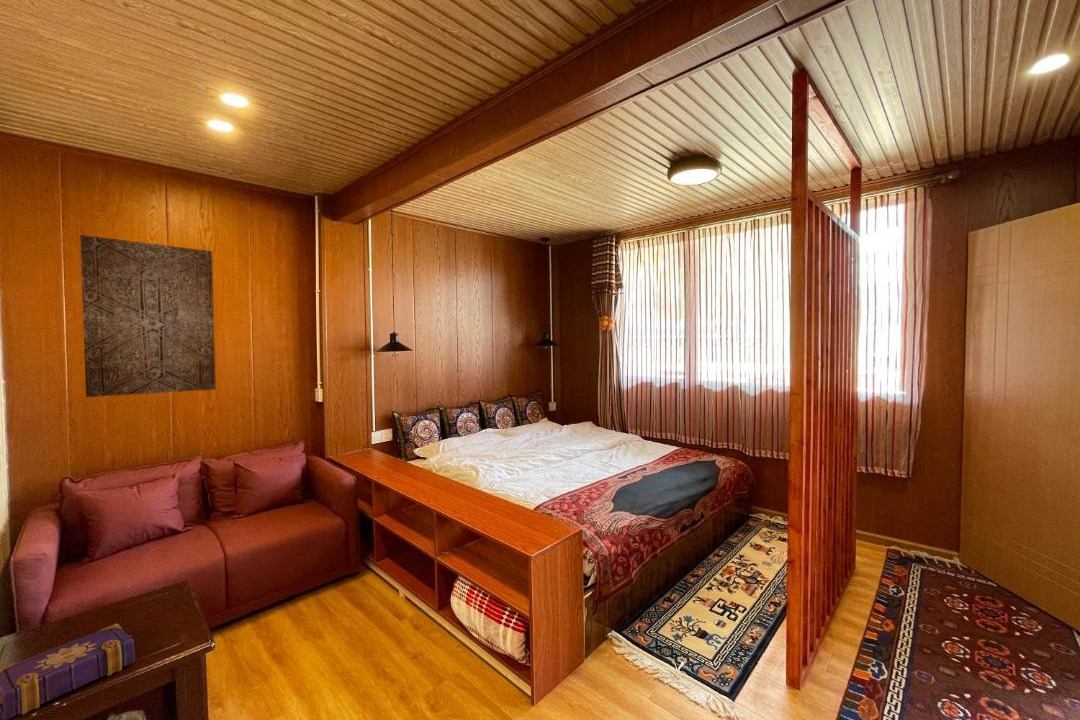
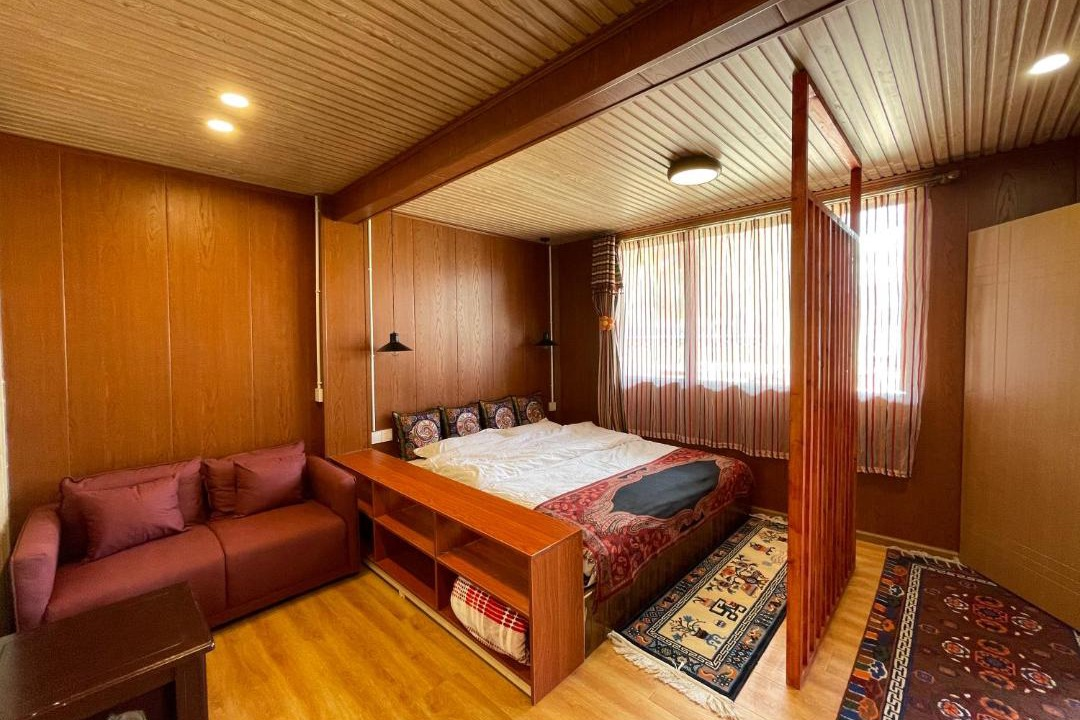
- book [0,623,136,720]
- wall art [79,234,217,398]
